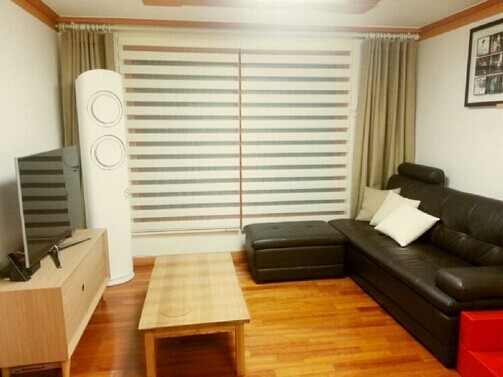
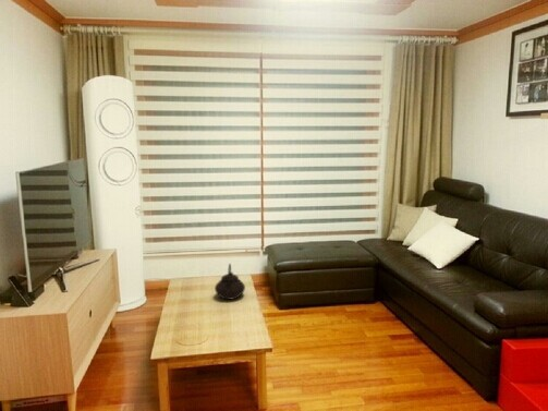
+ teapot [214,263,246,301]
